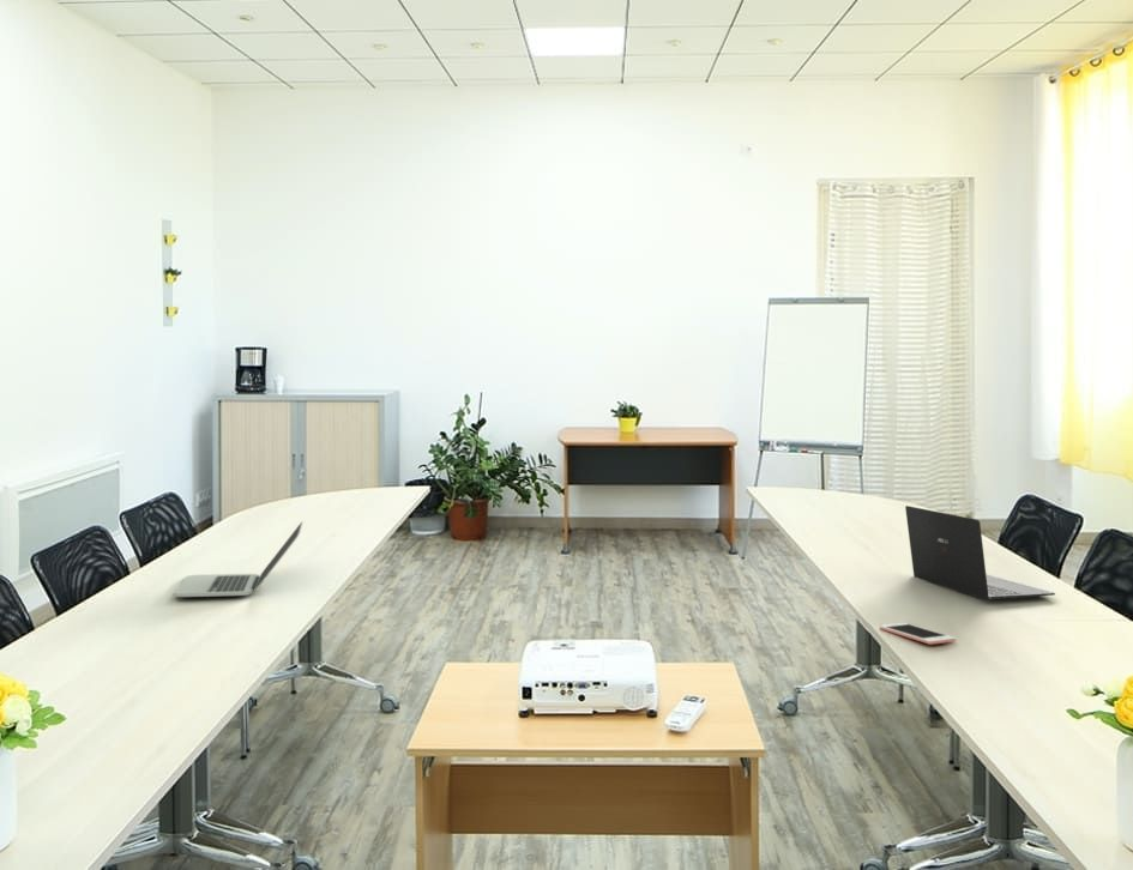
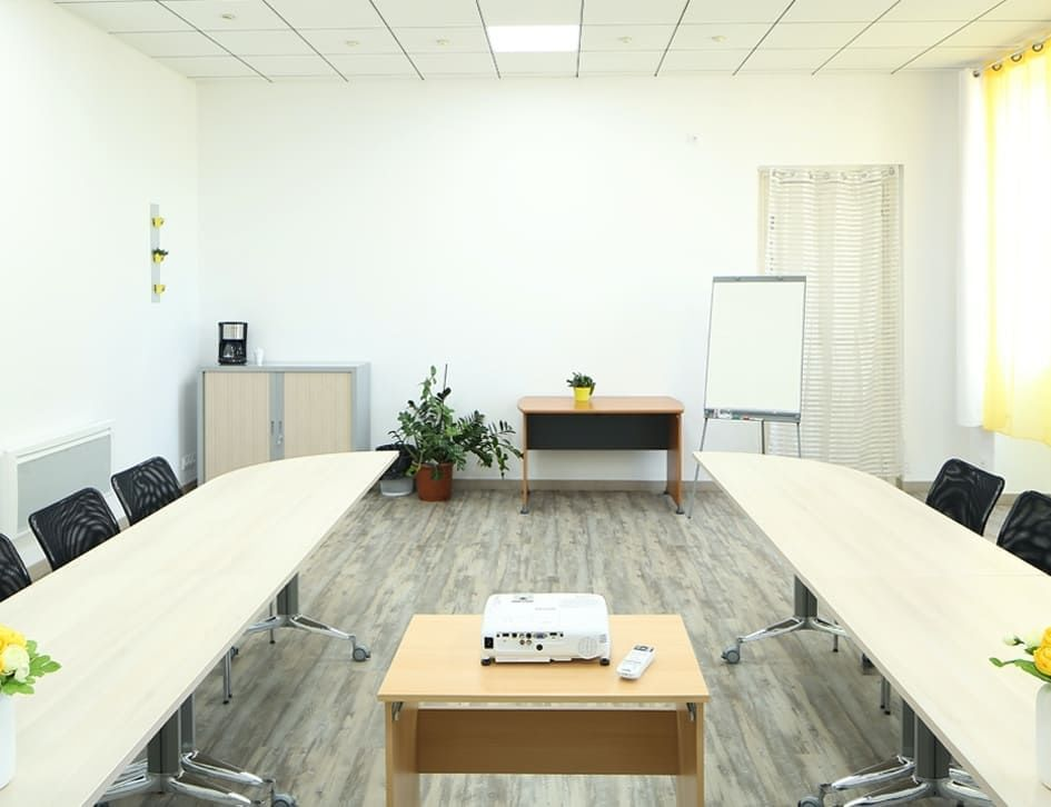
- laptop [904,505,1056,600]
- cell phone [879,622,957,646]
- laptop [173,520,305,598]
